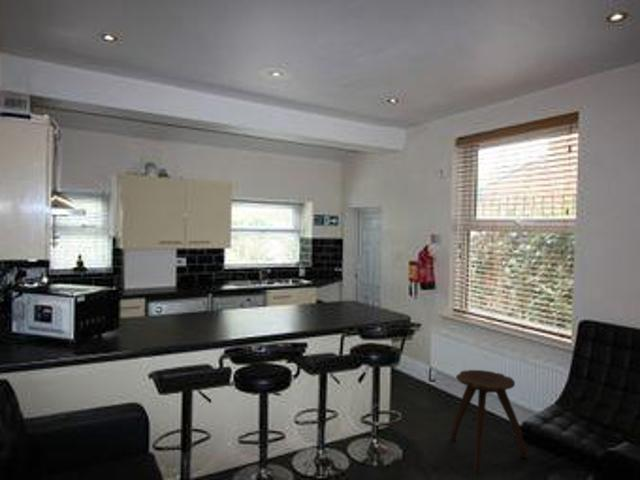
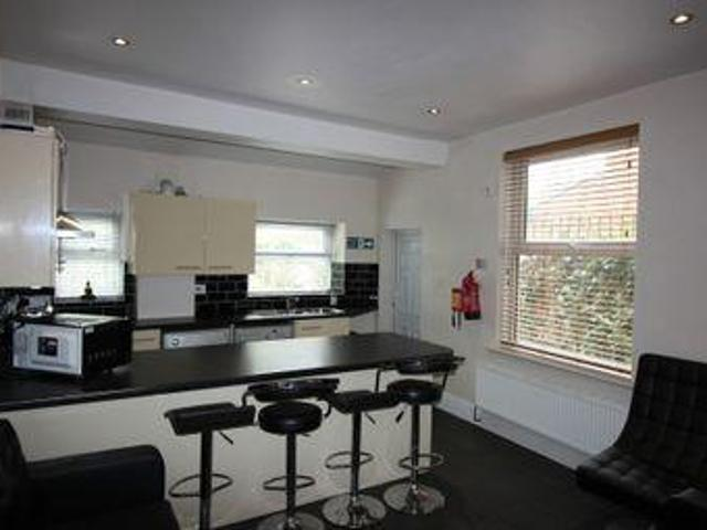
- stool [449,369,528,477]
